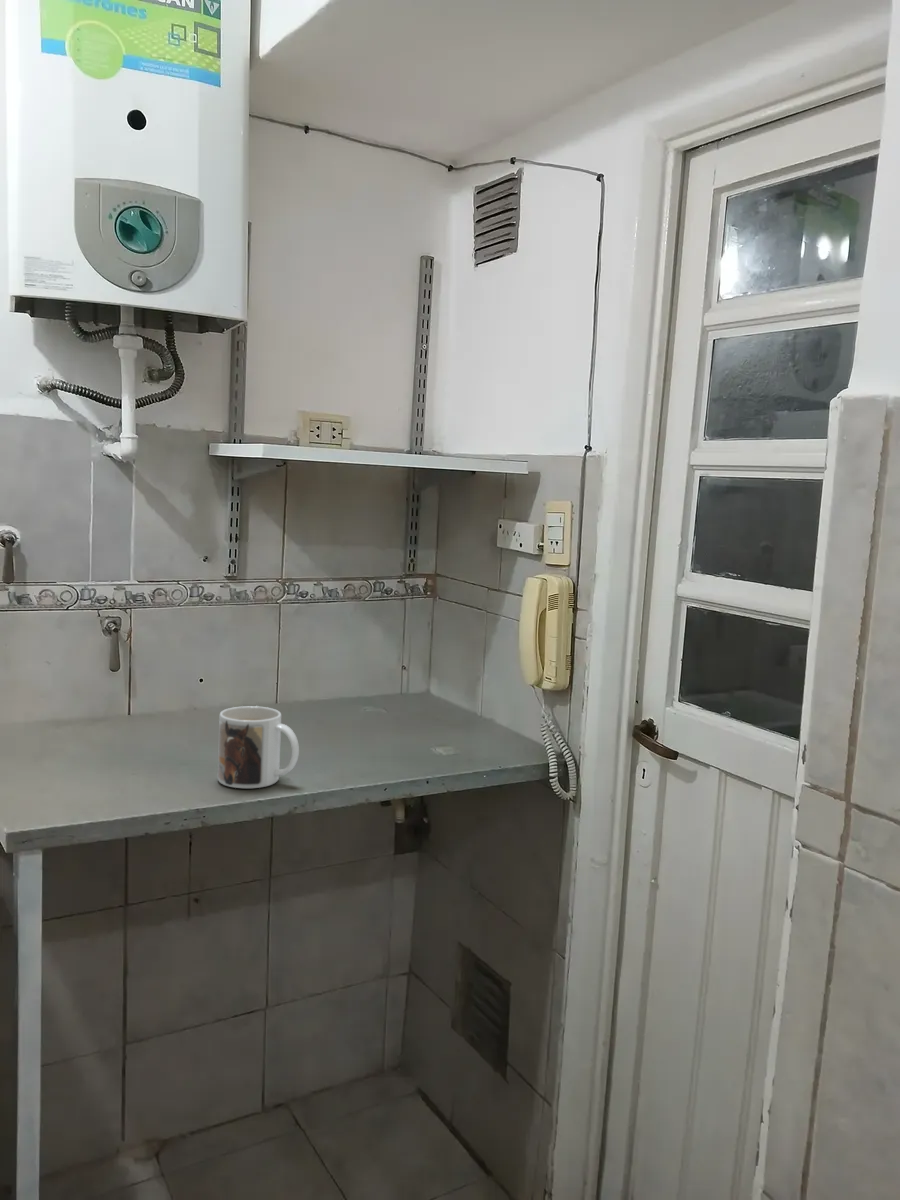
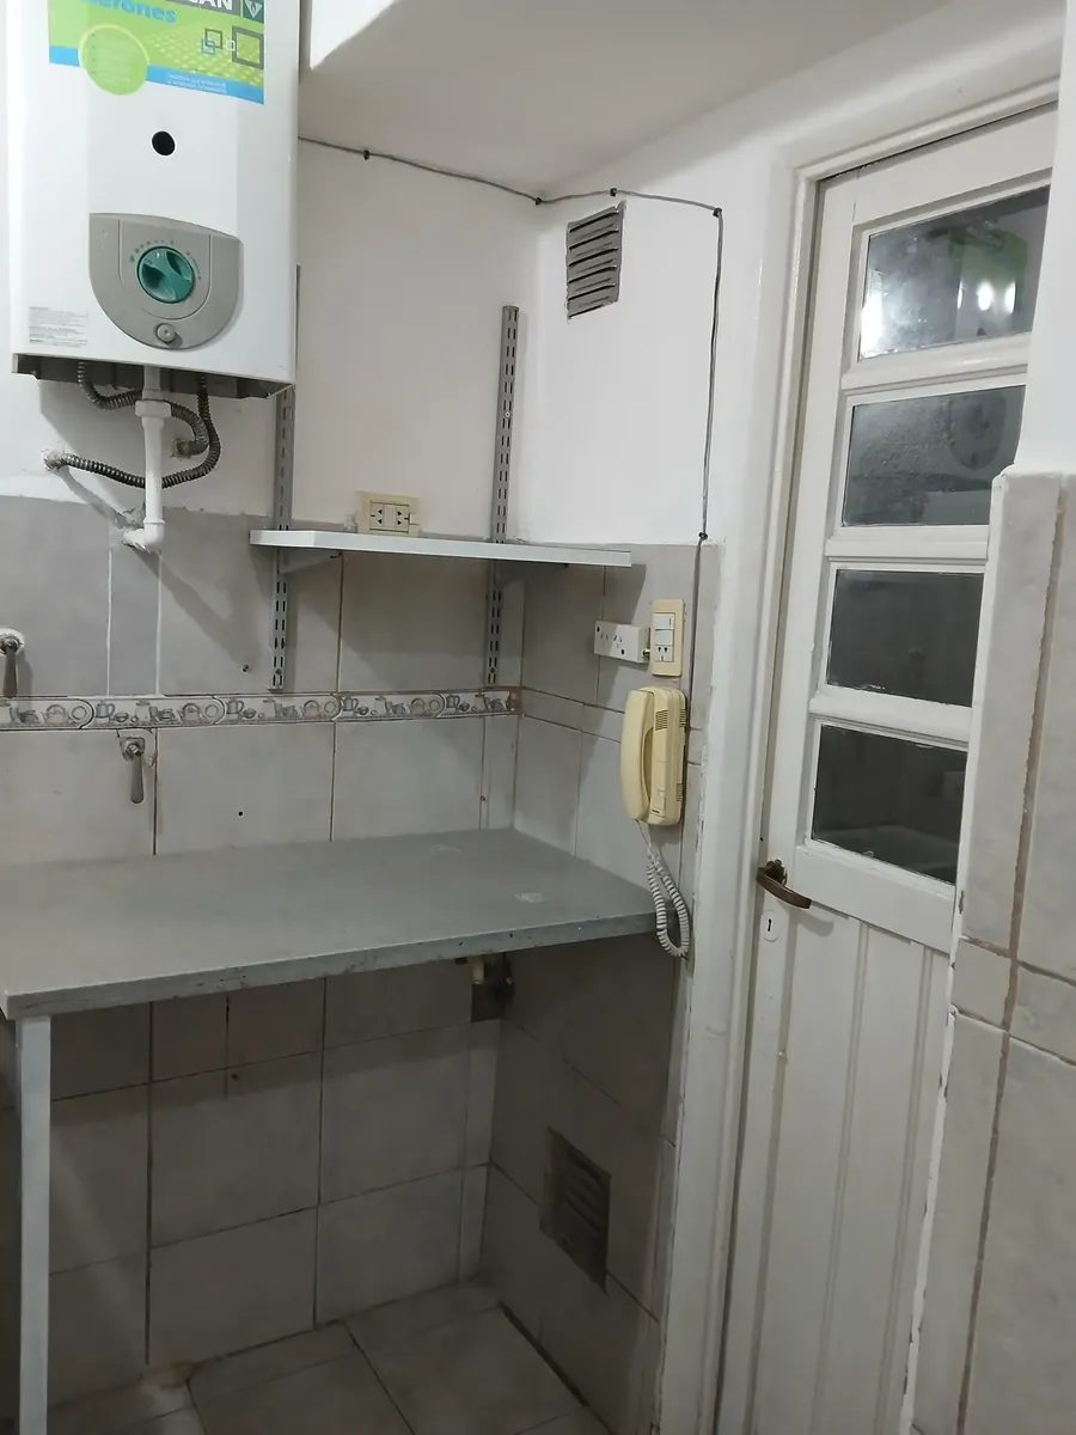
- mug [217,705,300,789]
